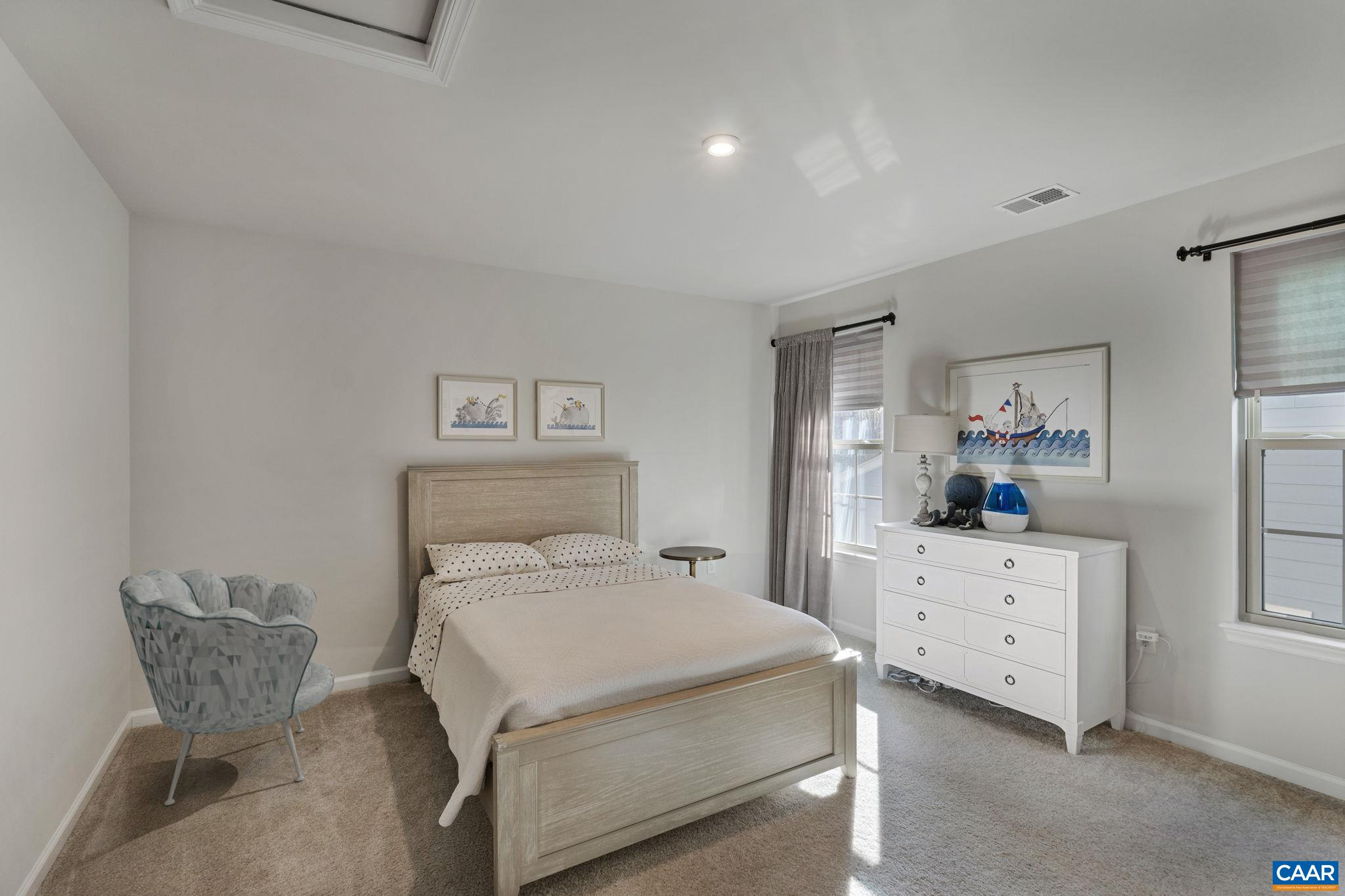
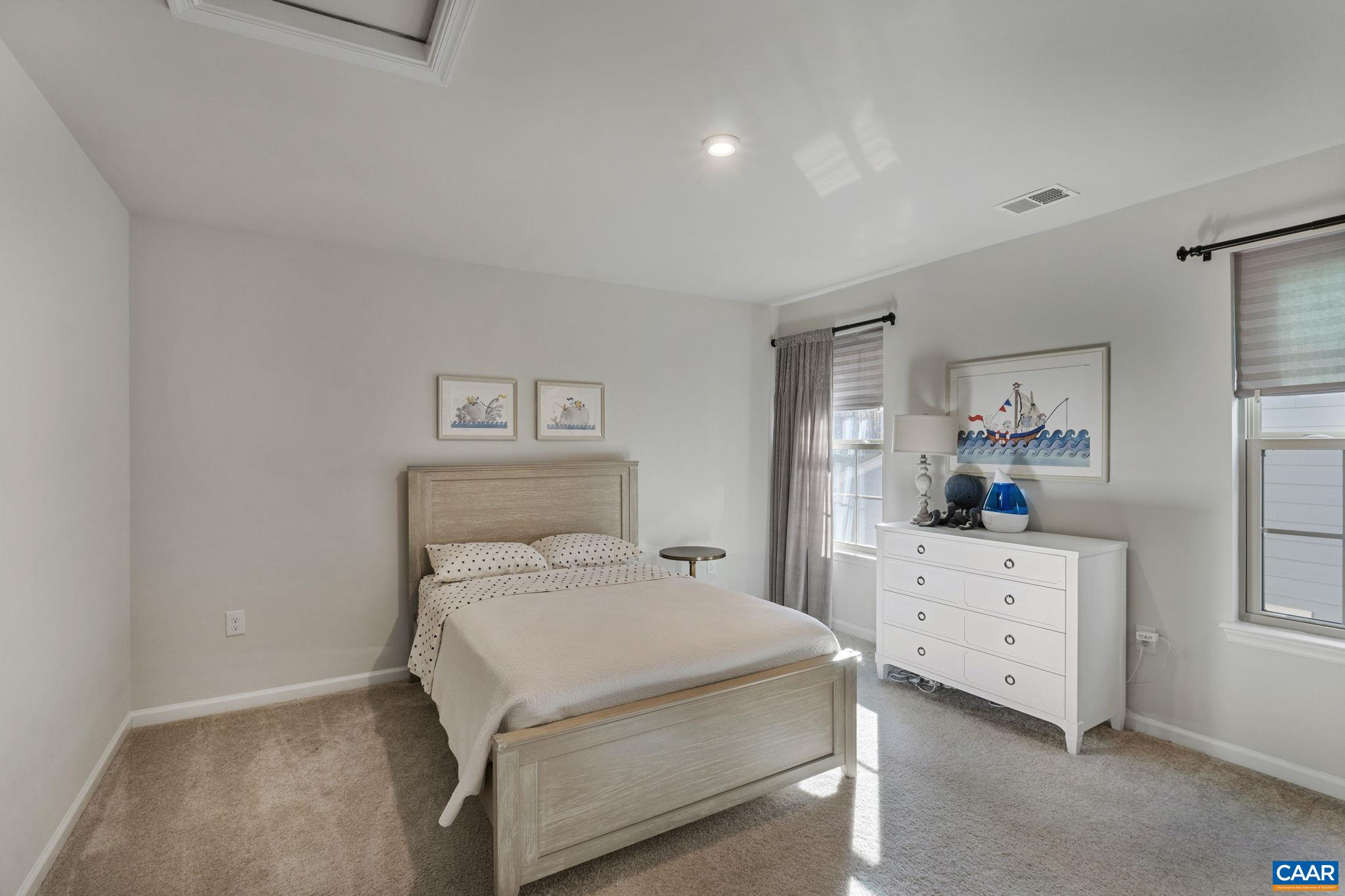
- armchair [118,568,335,806]
